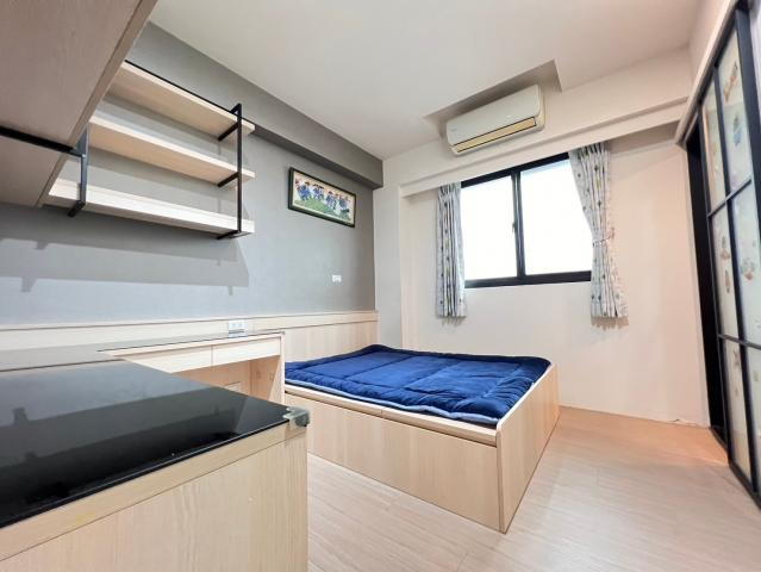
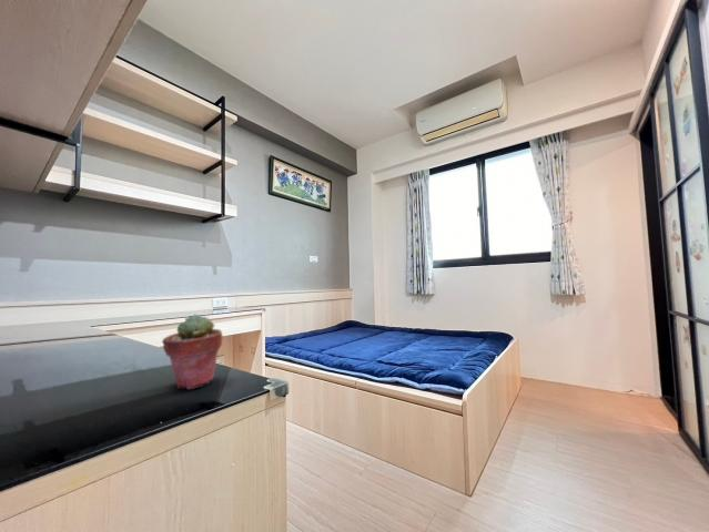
+ potted succulent [161,313,224,390]
